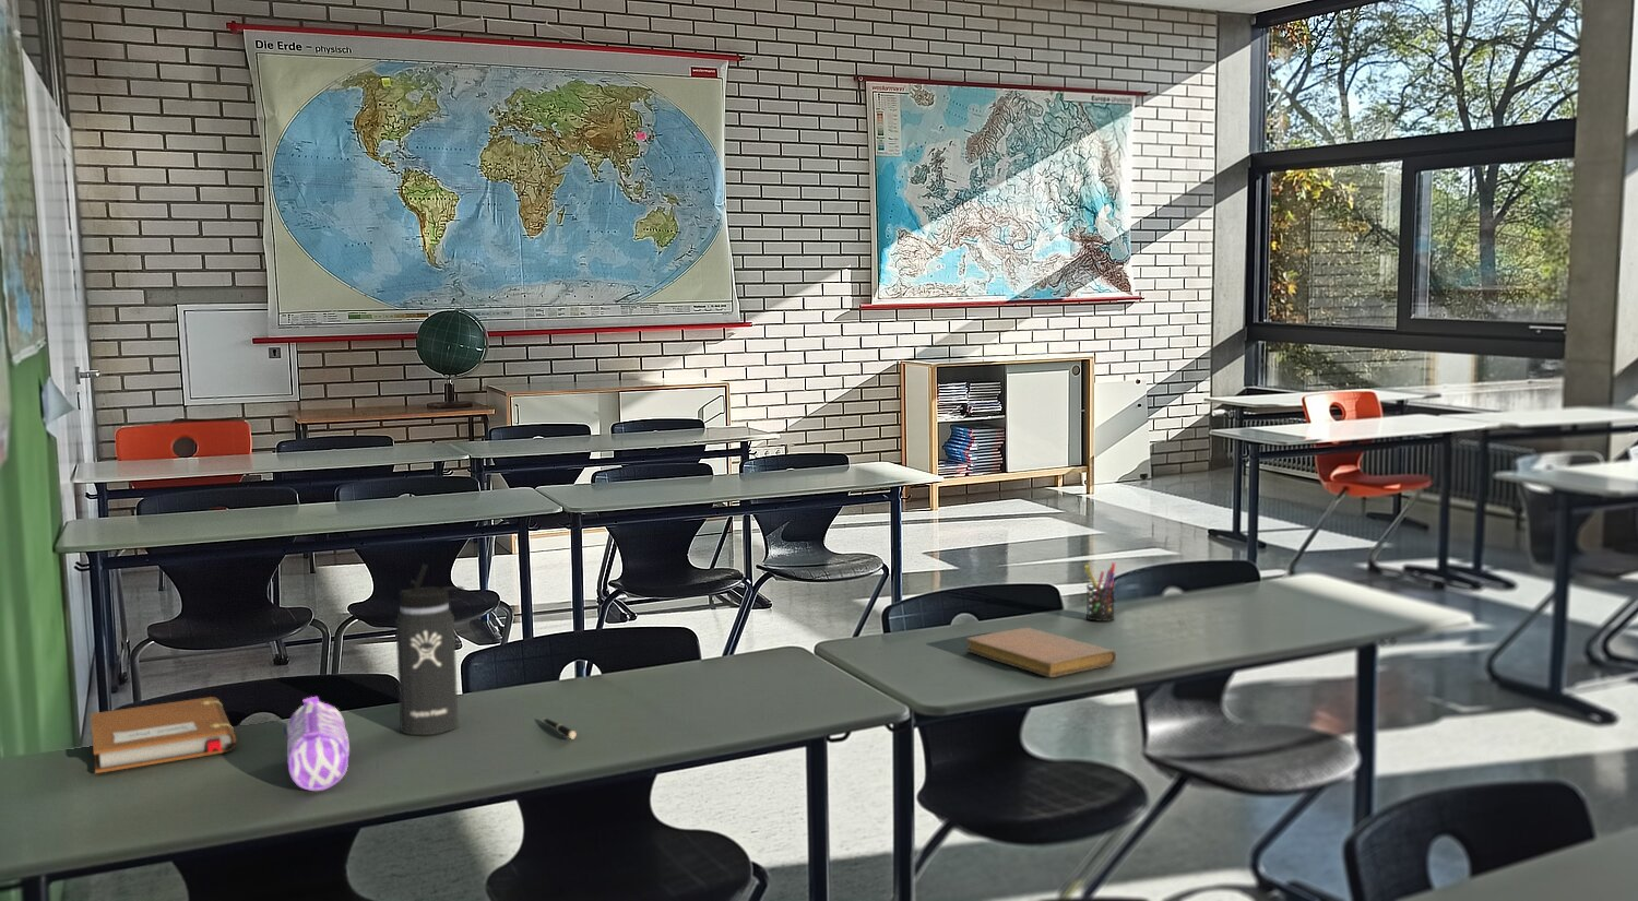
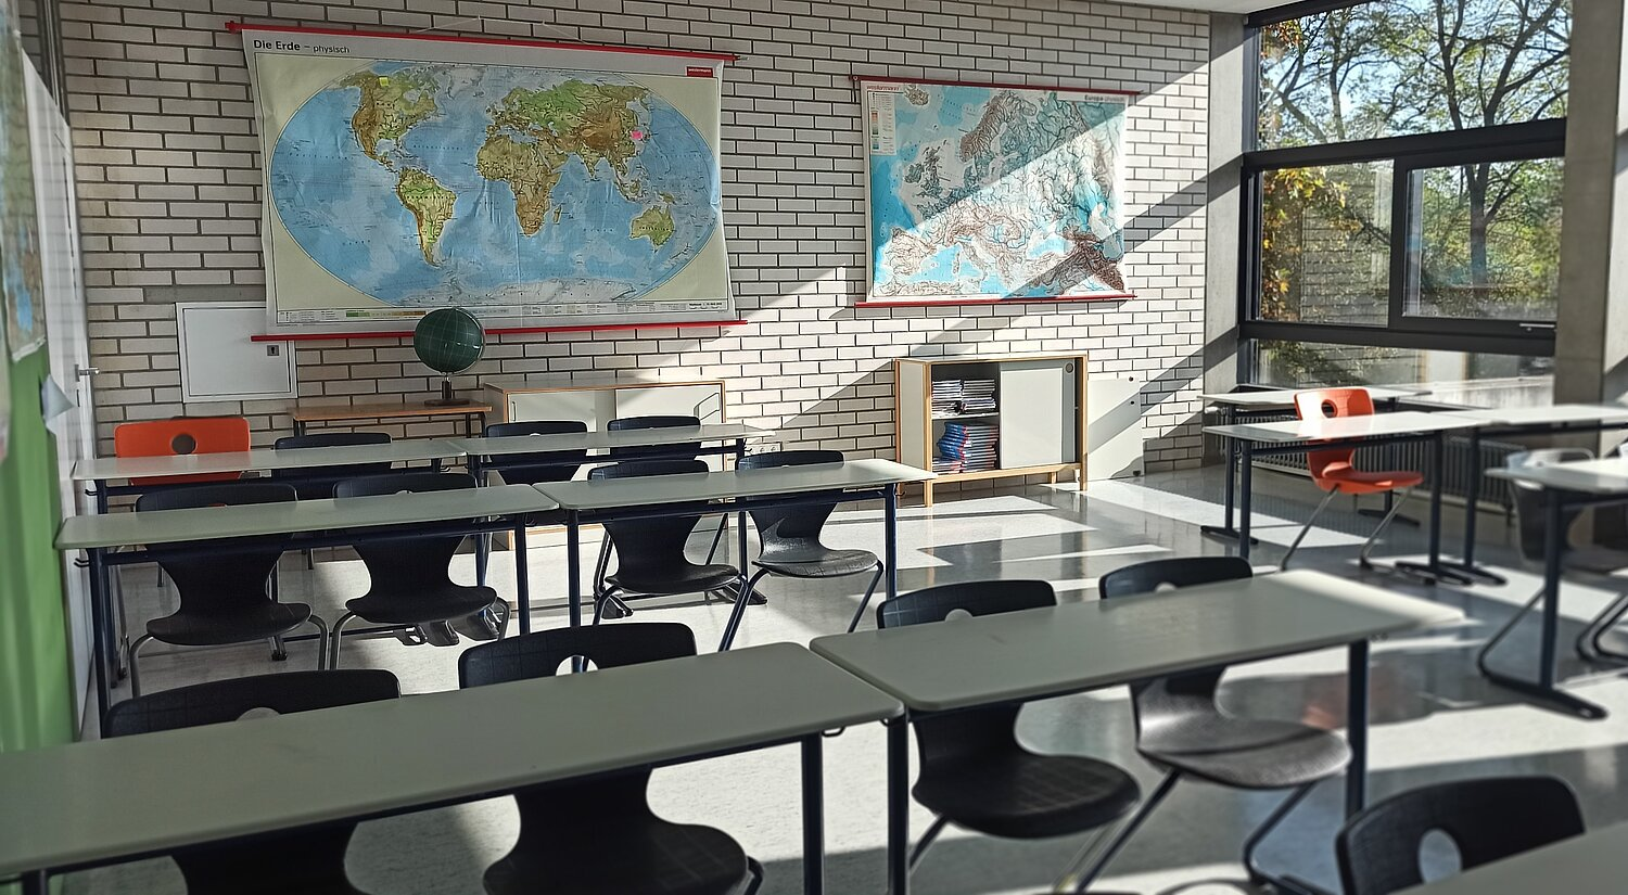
- pen holder [1083,561,1116,622]
- notebook [965,627,1117,678]
- thermos bottle [394,564,467,736]
- pencil case [283,696,350,792]
- pen [541,718,578,740]
- notebook [90,696,237,775]
